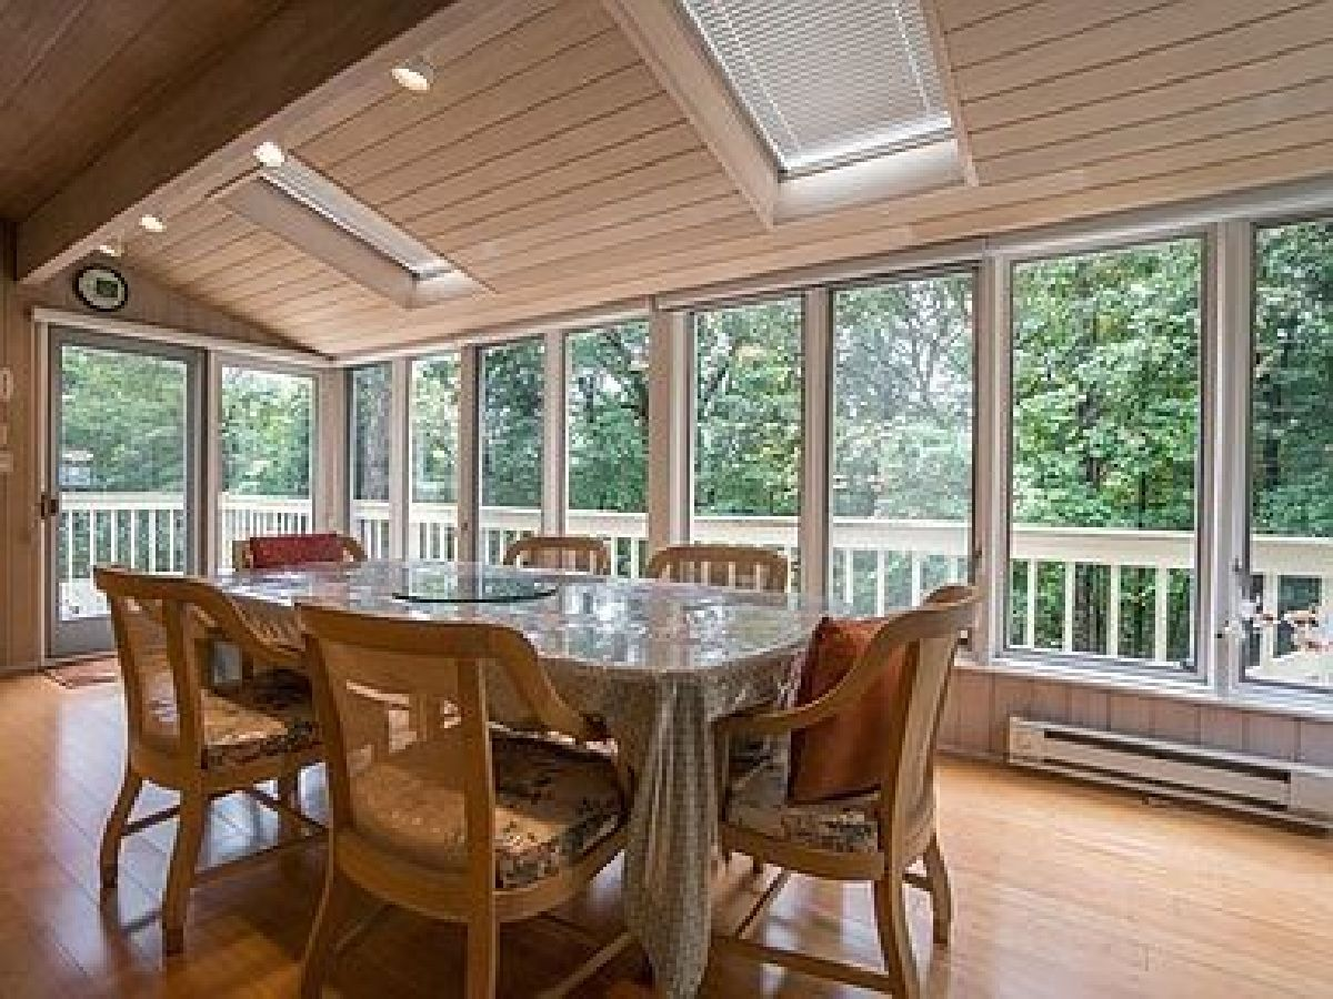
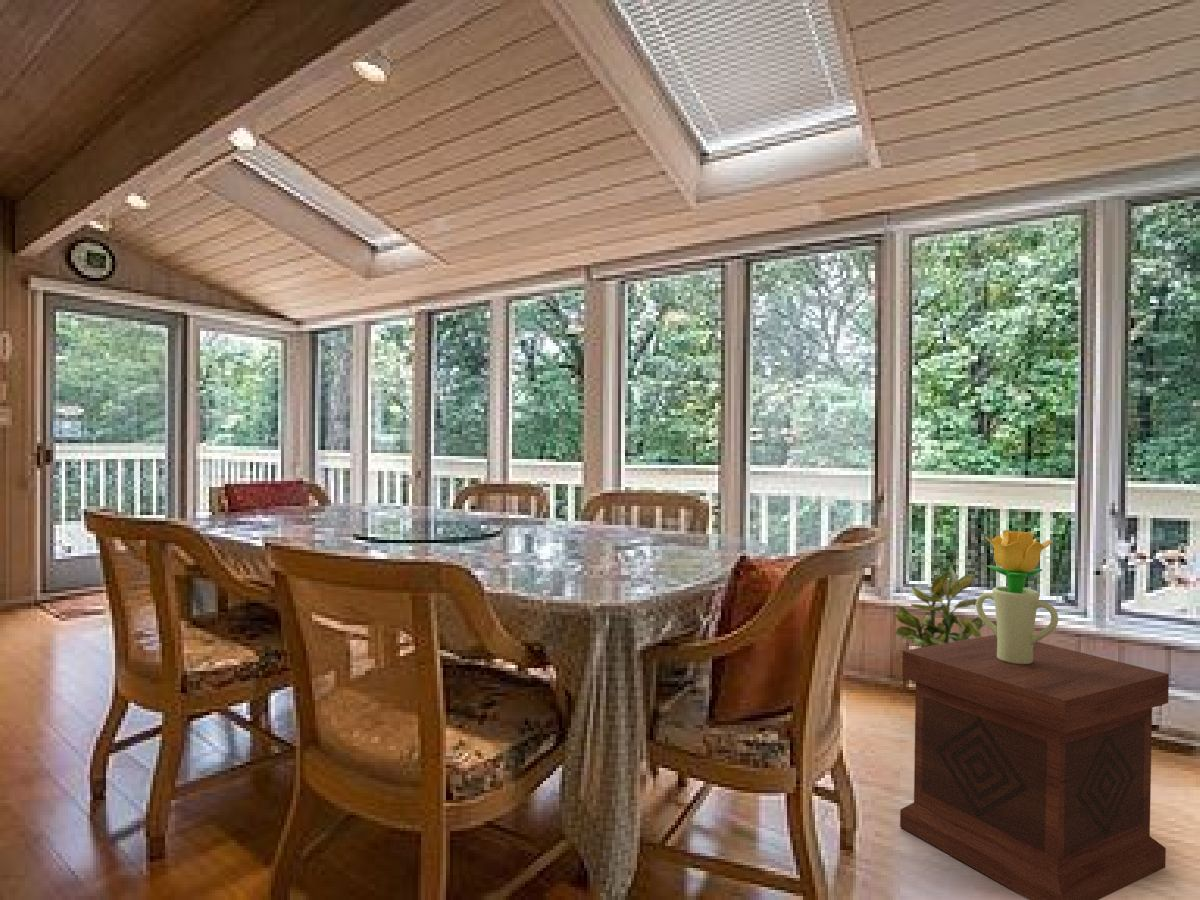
+ potted plant [892,566,985,648]
+ side table [899,634,1170,900]
+ potted flower [975,529,1059,664]
